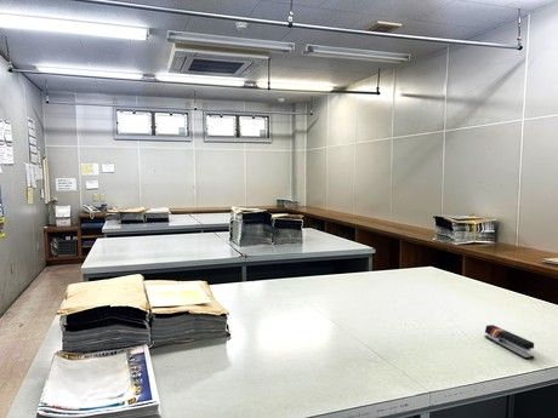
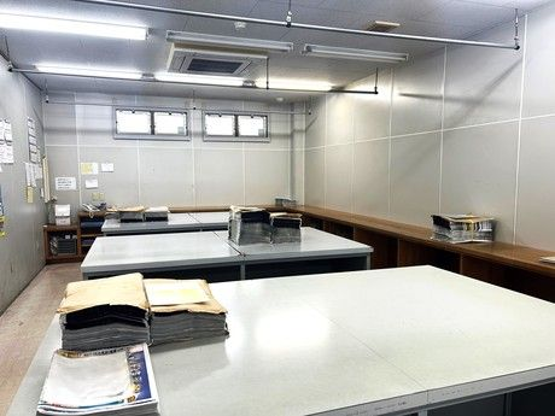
- stapler [484,323,535,360]
